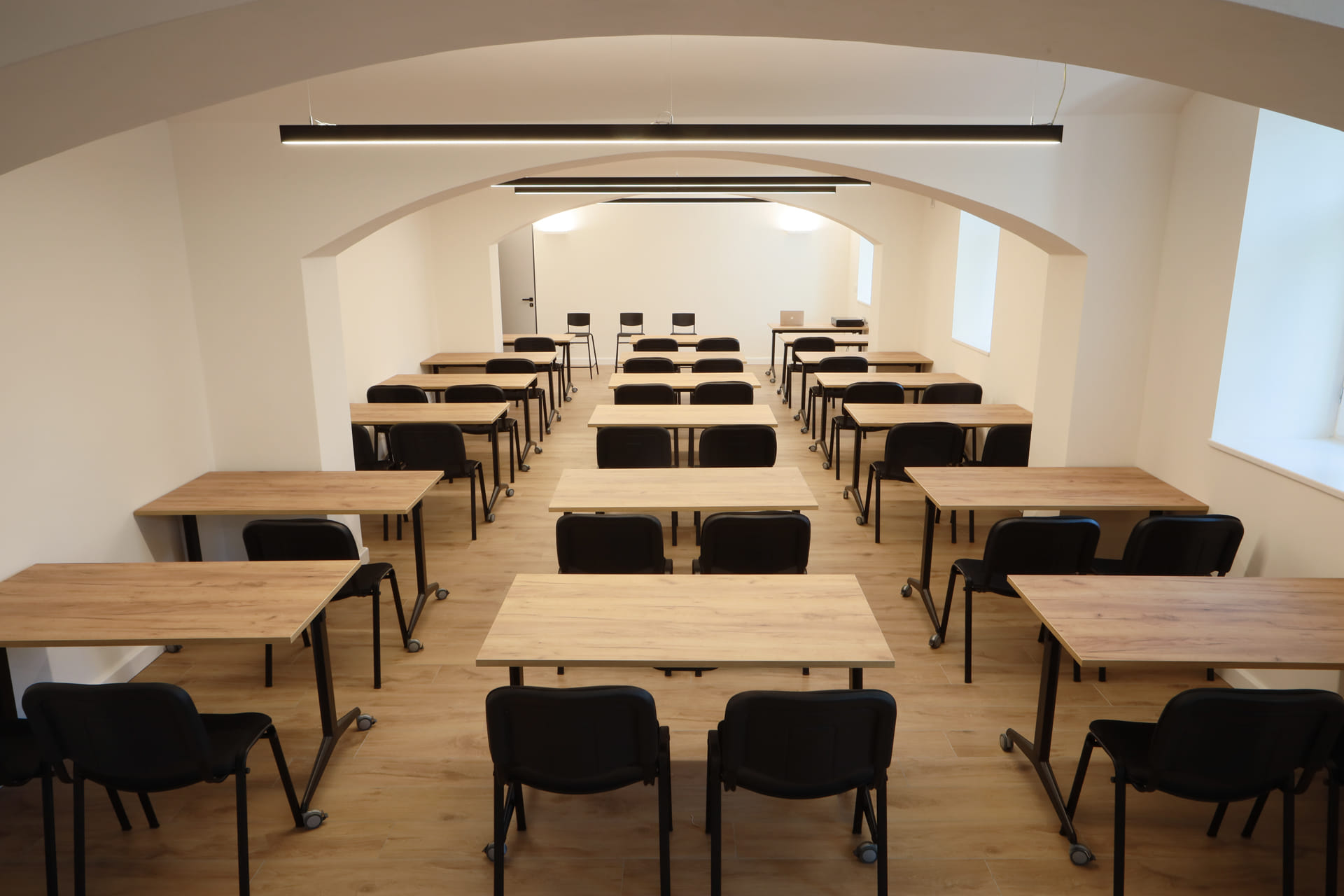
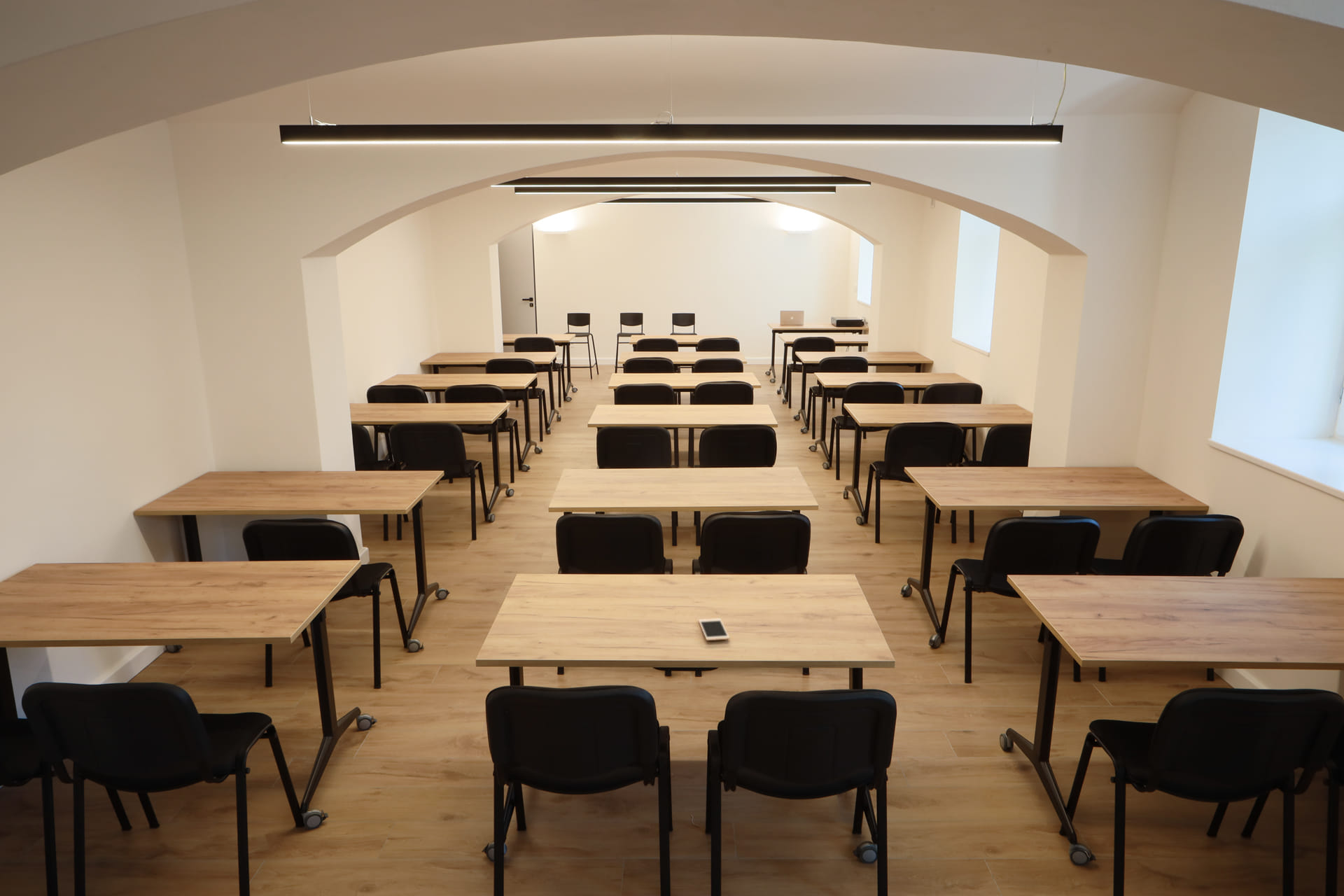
+ cell phone [698,617,730,641]
